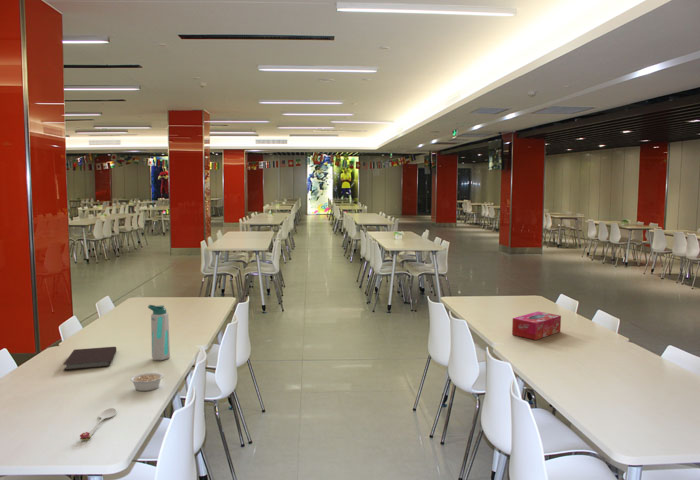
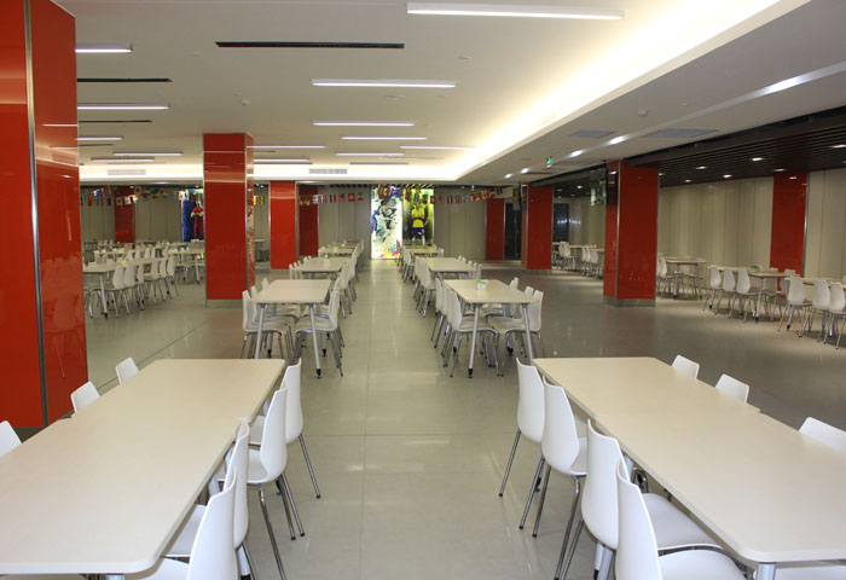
- spoon [79,407,117,441]
- tissue box [511,310,562,341]
- water bottle [147,304,171,361]
- notebook [62,346,117,371]
- legume [129,371,164,392]
